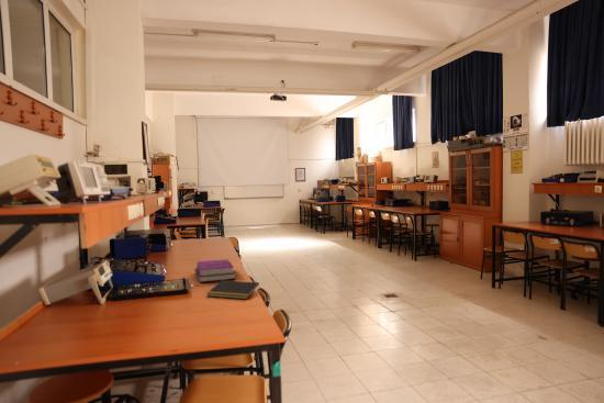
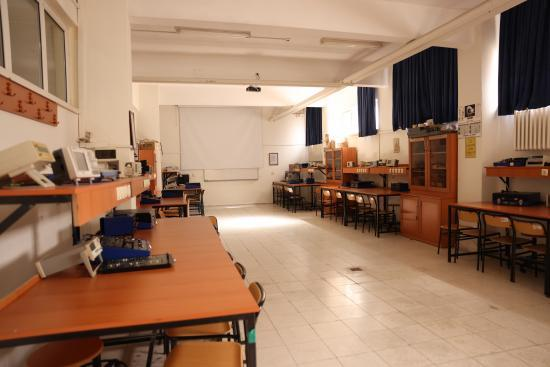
- notebook [193,258,237,283]
- notepad [205,280,260,300]
